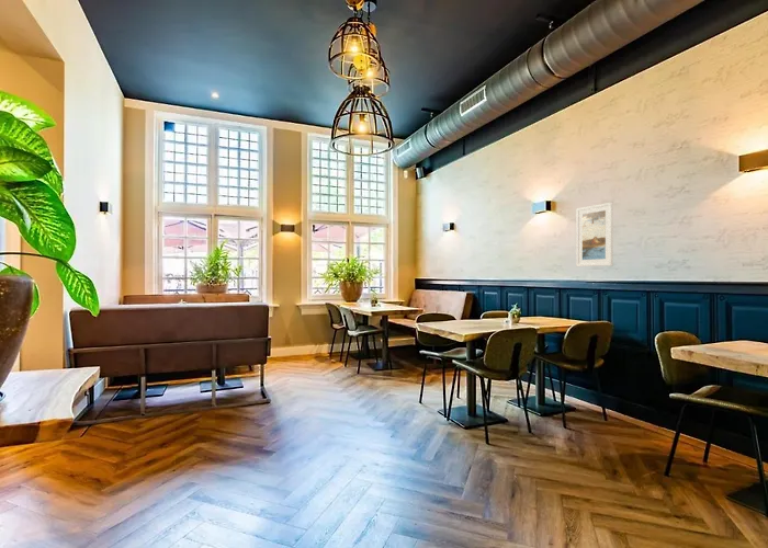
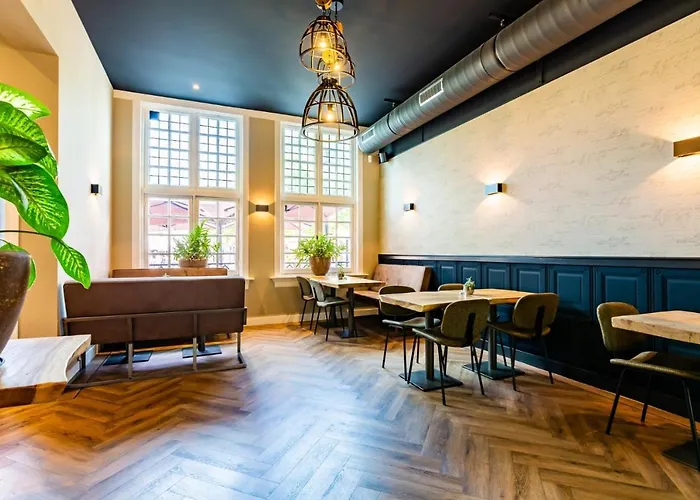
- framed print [575,202,614,267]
